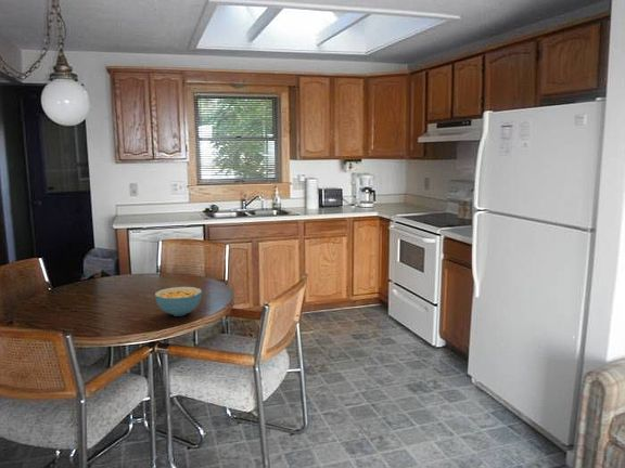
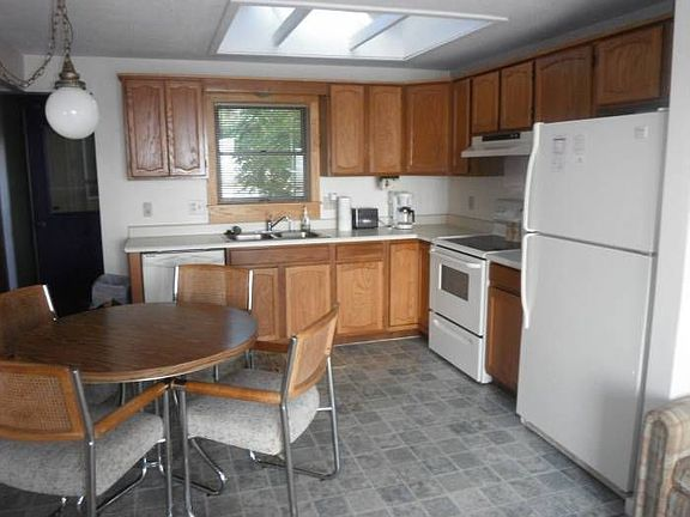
- cereal bowl [154,286,203,317]
